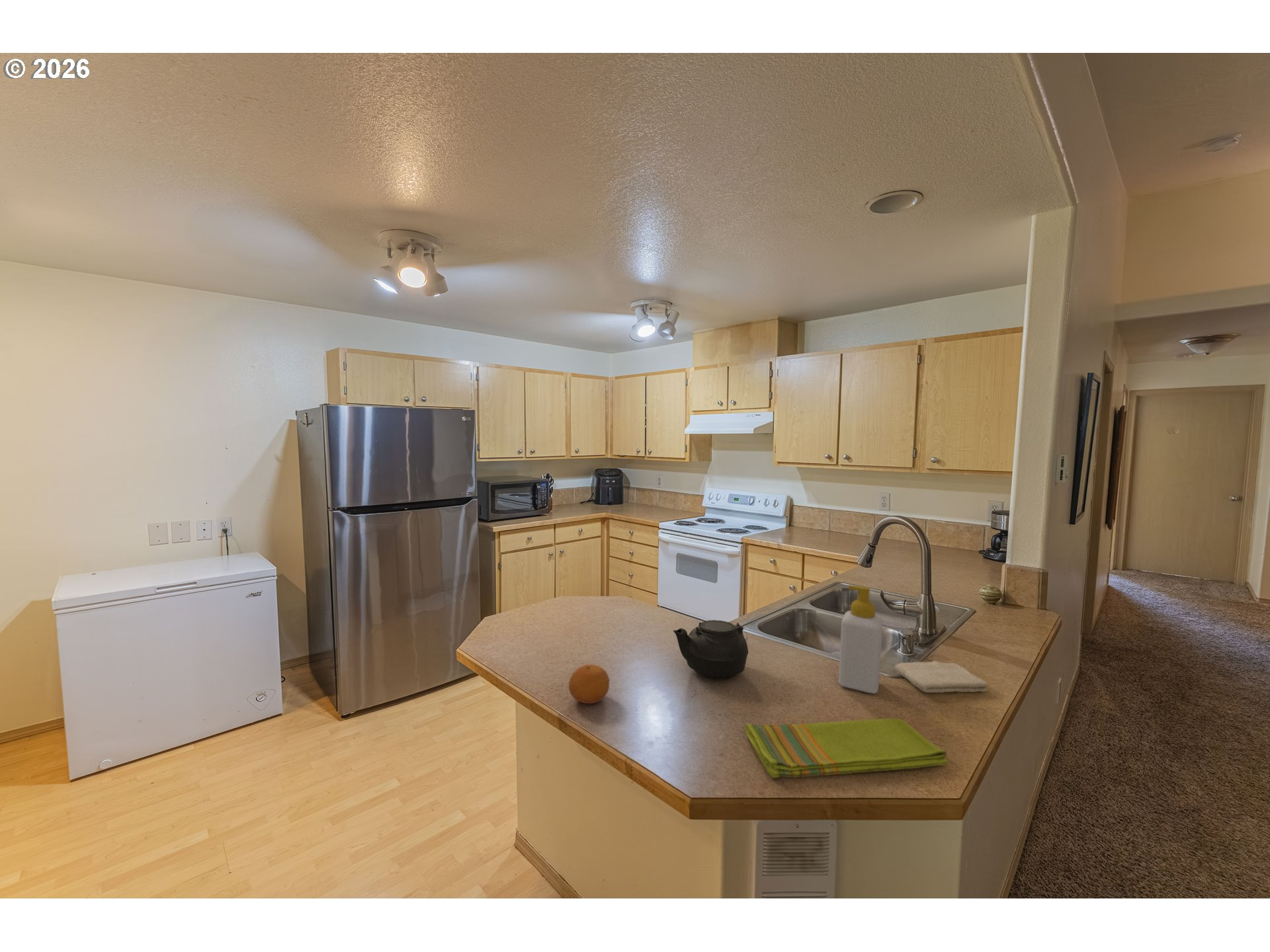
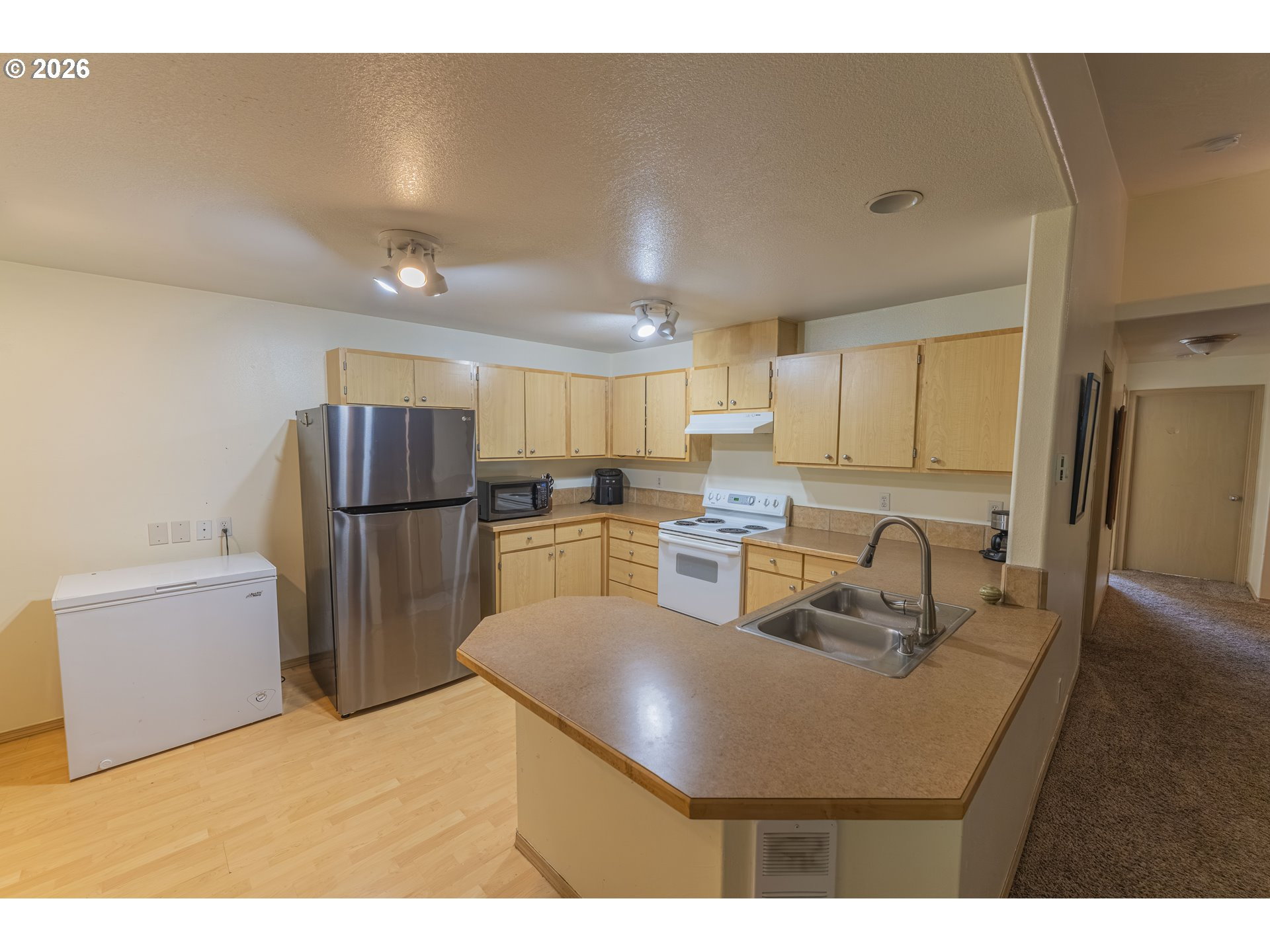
- soap bottle [838,584,884,694]
- teapot [673,619,749,680]
- fruit [568,664,610,704]
- washcloth [894,660,988,694]
- dish towel [744,717,949,779]
